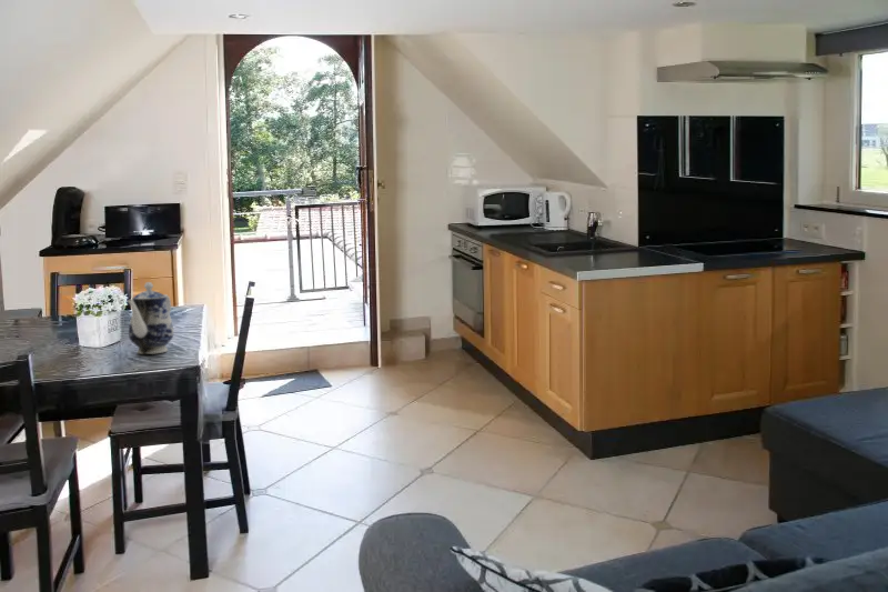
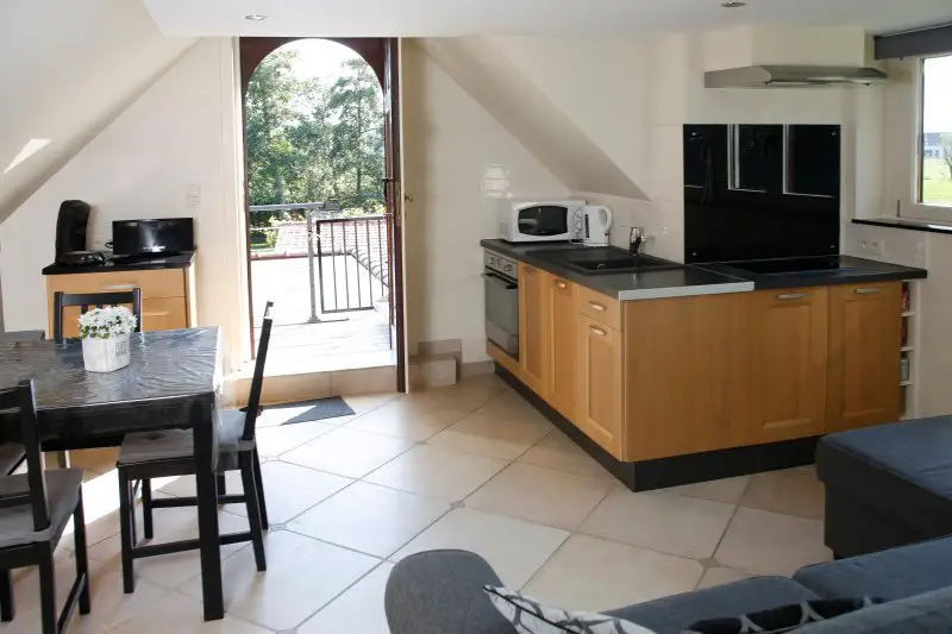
- teapot [127,281,175,355]
